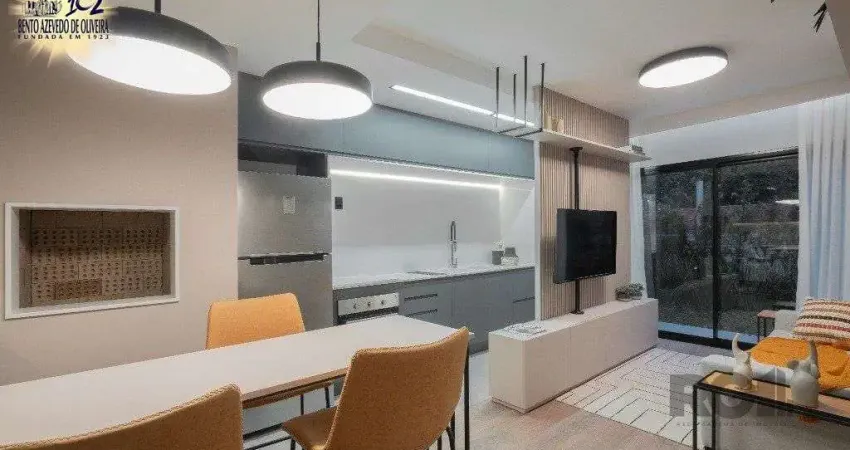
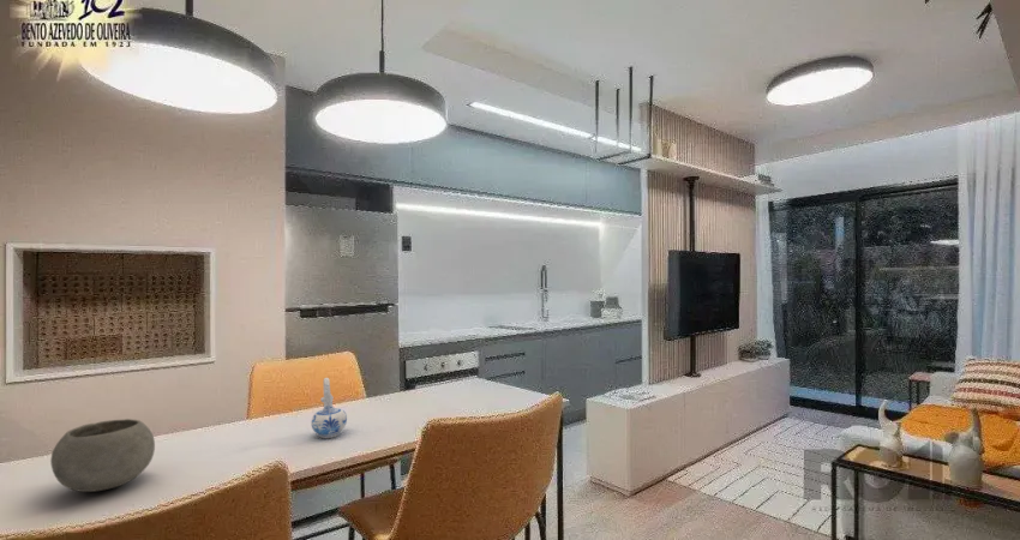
+ ceramic pitcher [310,377,348,439]
+ bowl [49,418,156,493]
